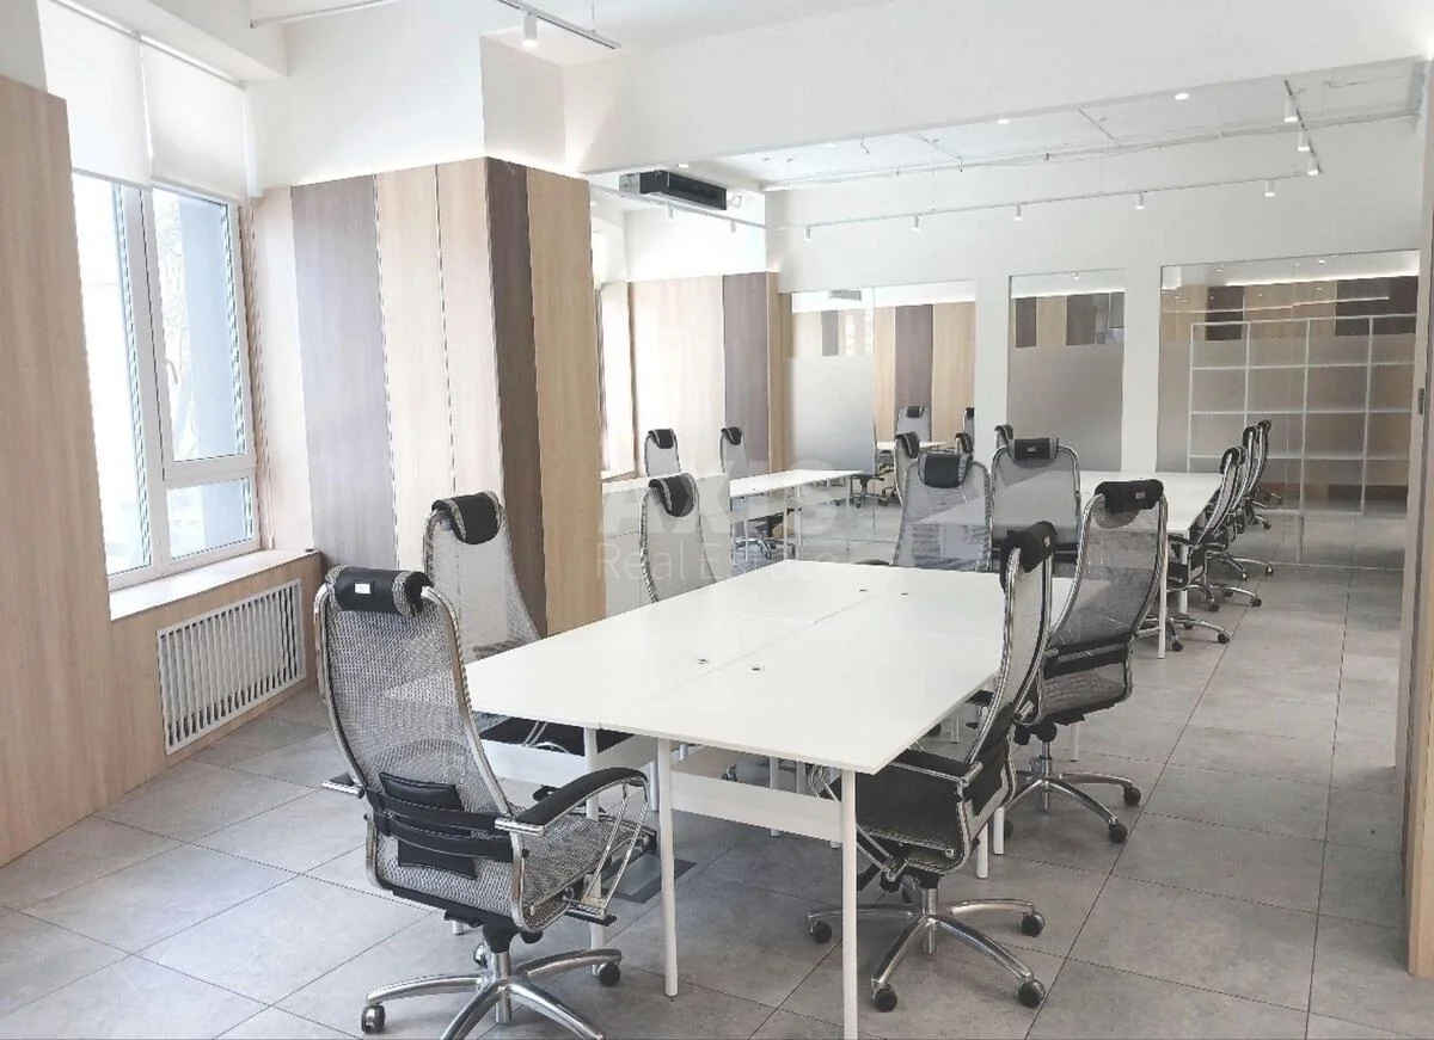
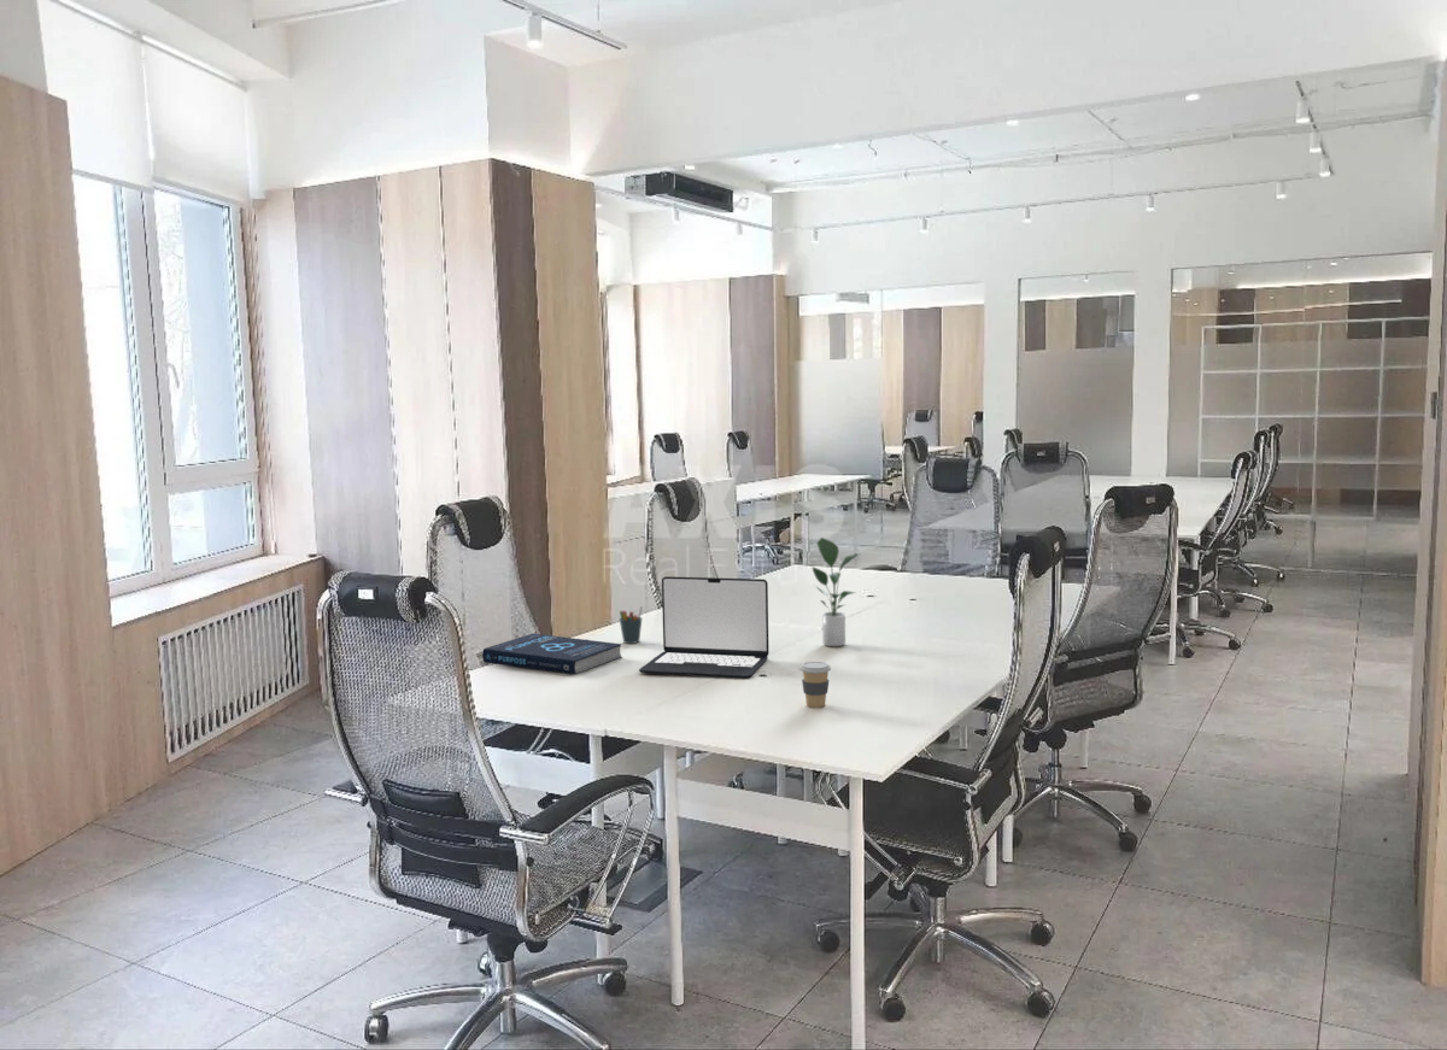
+ laptop [638,575,769,680]
+ potted plant [812,536,861,647]
+ book [481,633,623,676]
+ pen holder [619,605,644,645]
+ coffee cup [798,661,832,709]
